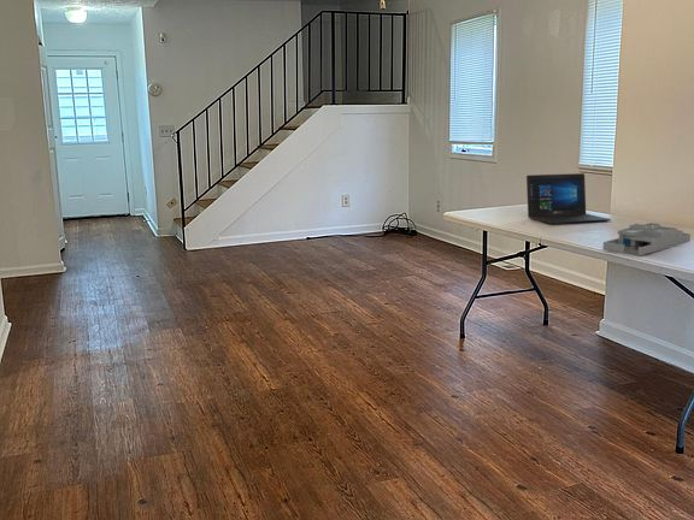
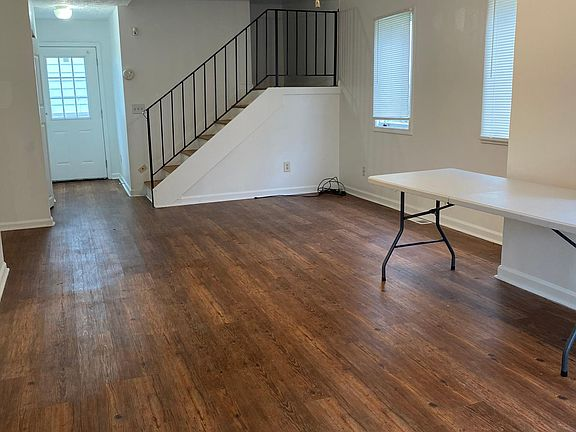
- laptop [525,172,612,225]
- desk organizer [601,221,692,256]
